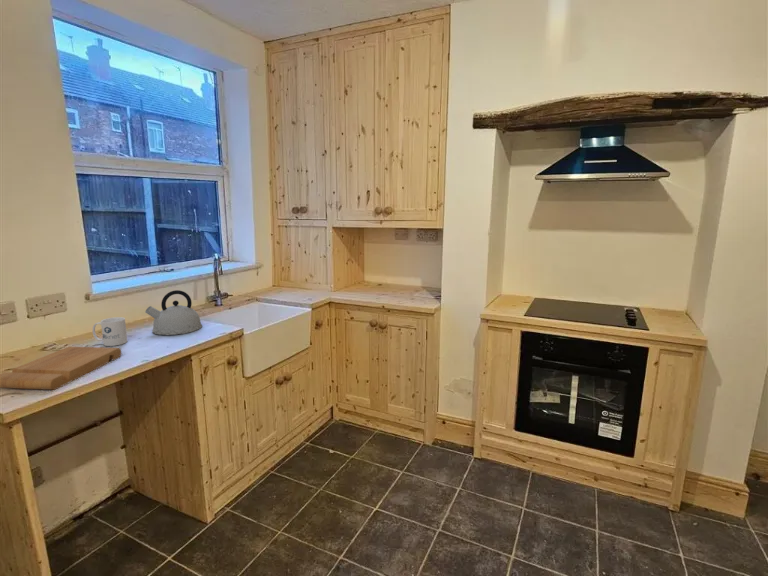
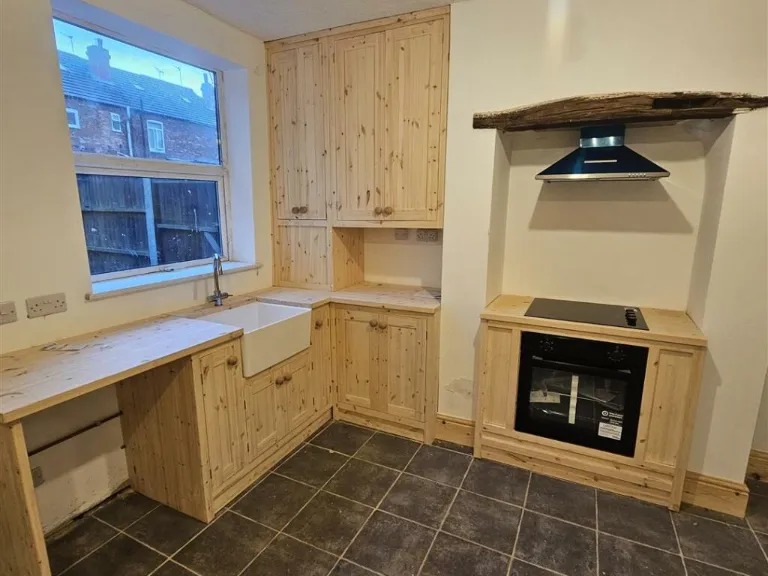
- kettle [144,289,203,336]
- mug [92,316,128,347]
- cutting board [0,346,123,391]
